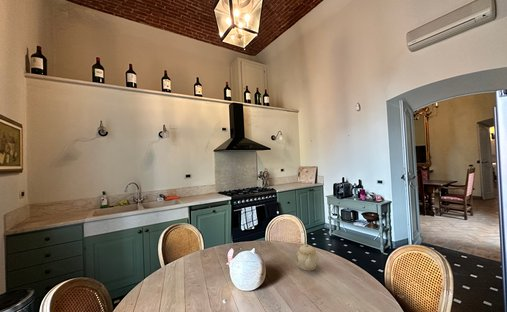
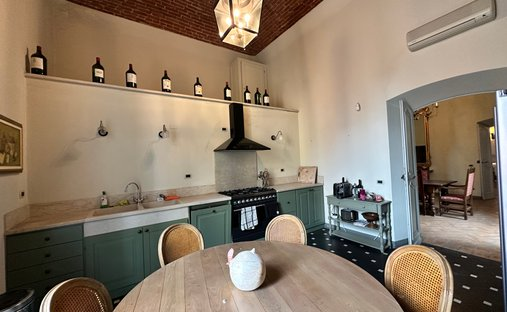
- teapot [295,242,320,272]
